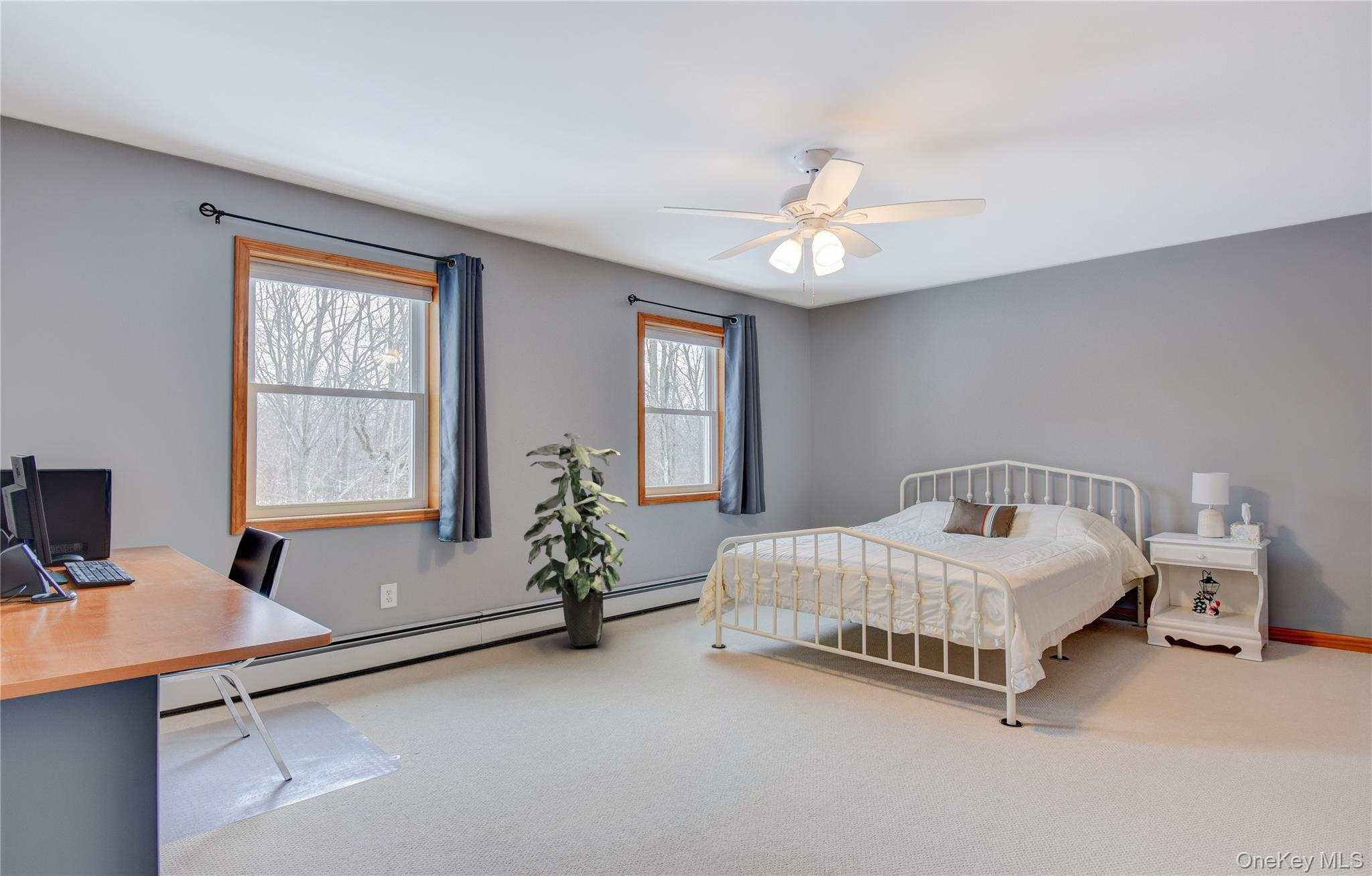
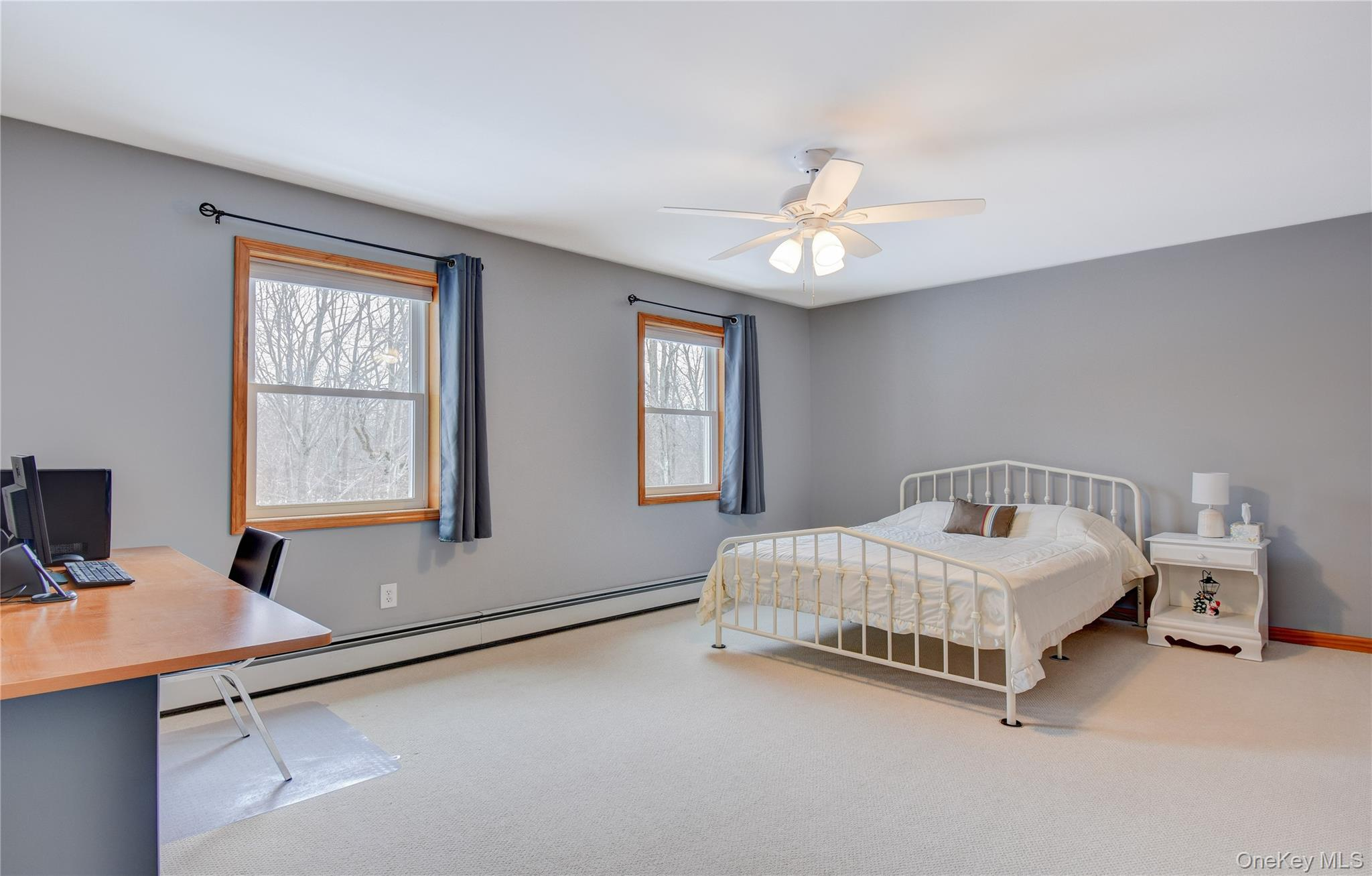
- indoor plant [523,432,630,647]
